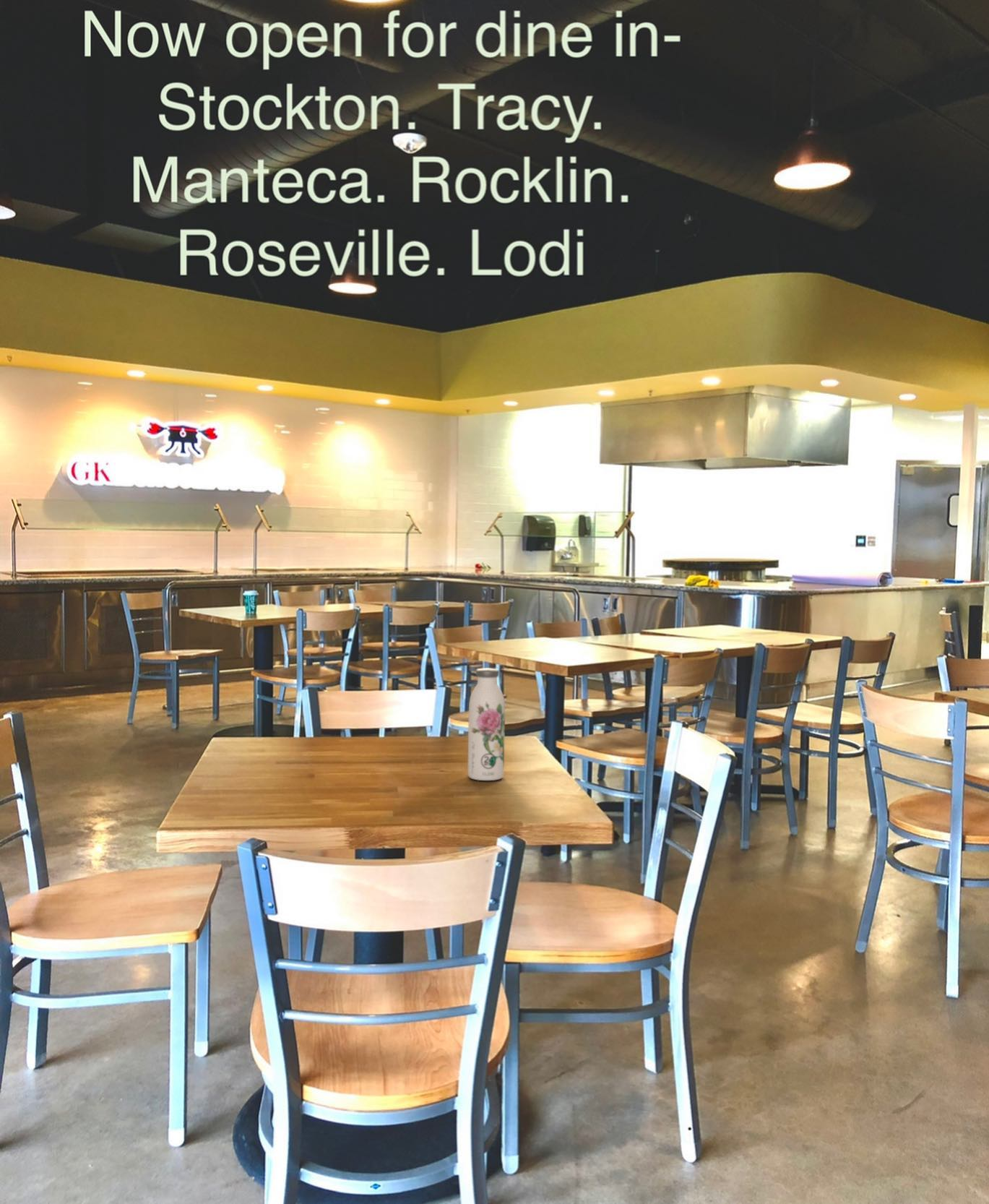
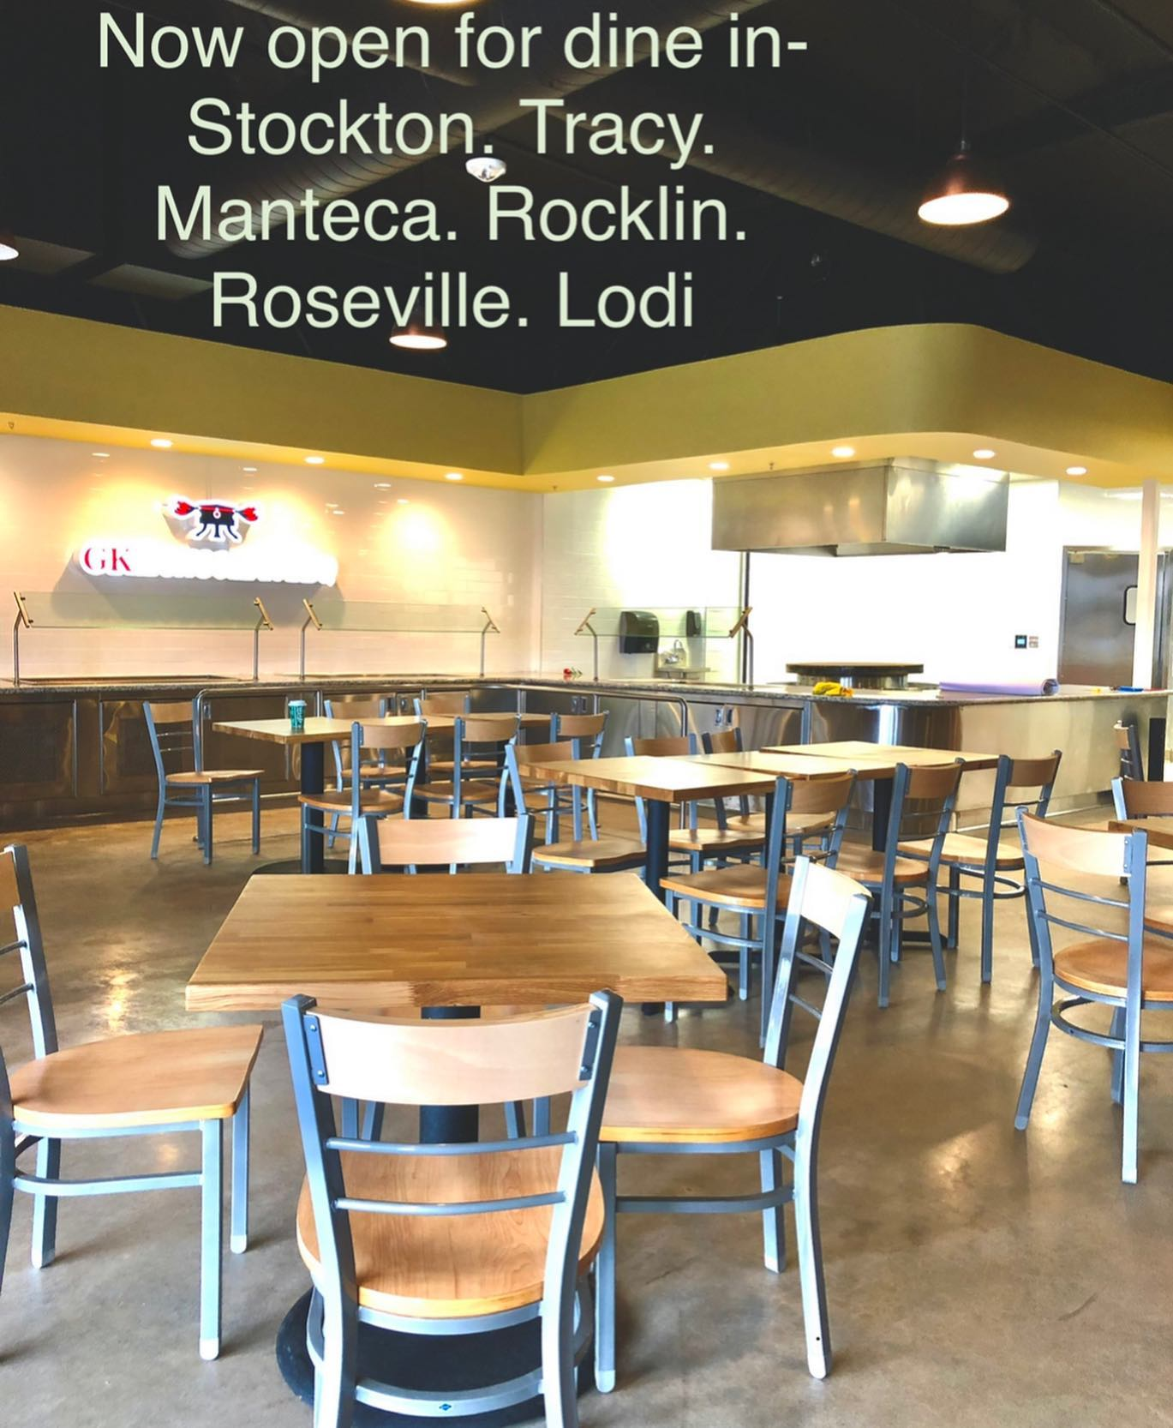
- water bottle [467,667,506,781]
